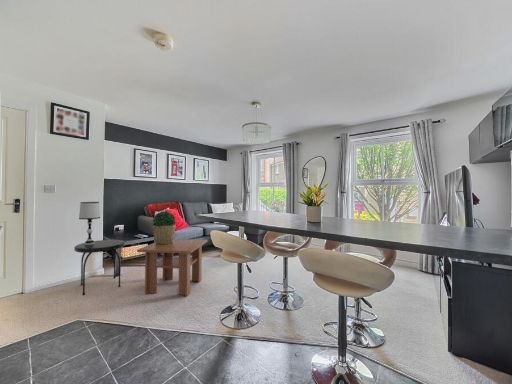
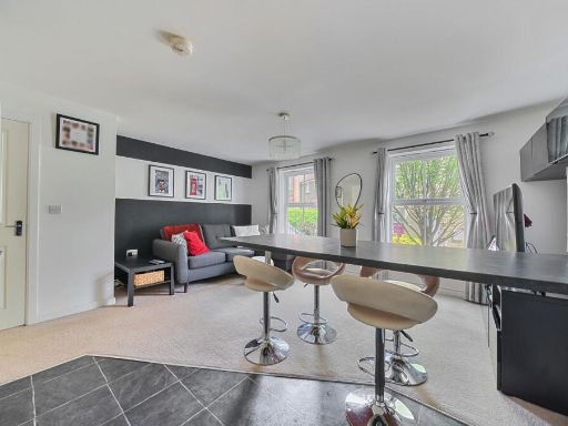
- table lamp [78,201,101,245]
- side table [73,239,126,296]
- potted plant [151,210,177,244]
- coffee table [136,238,209,297]
